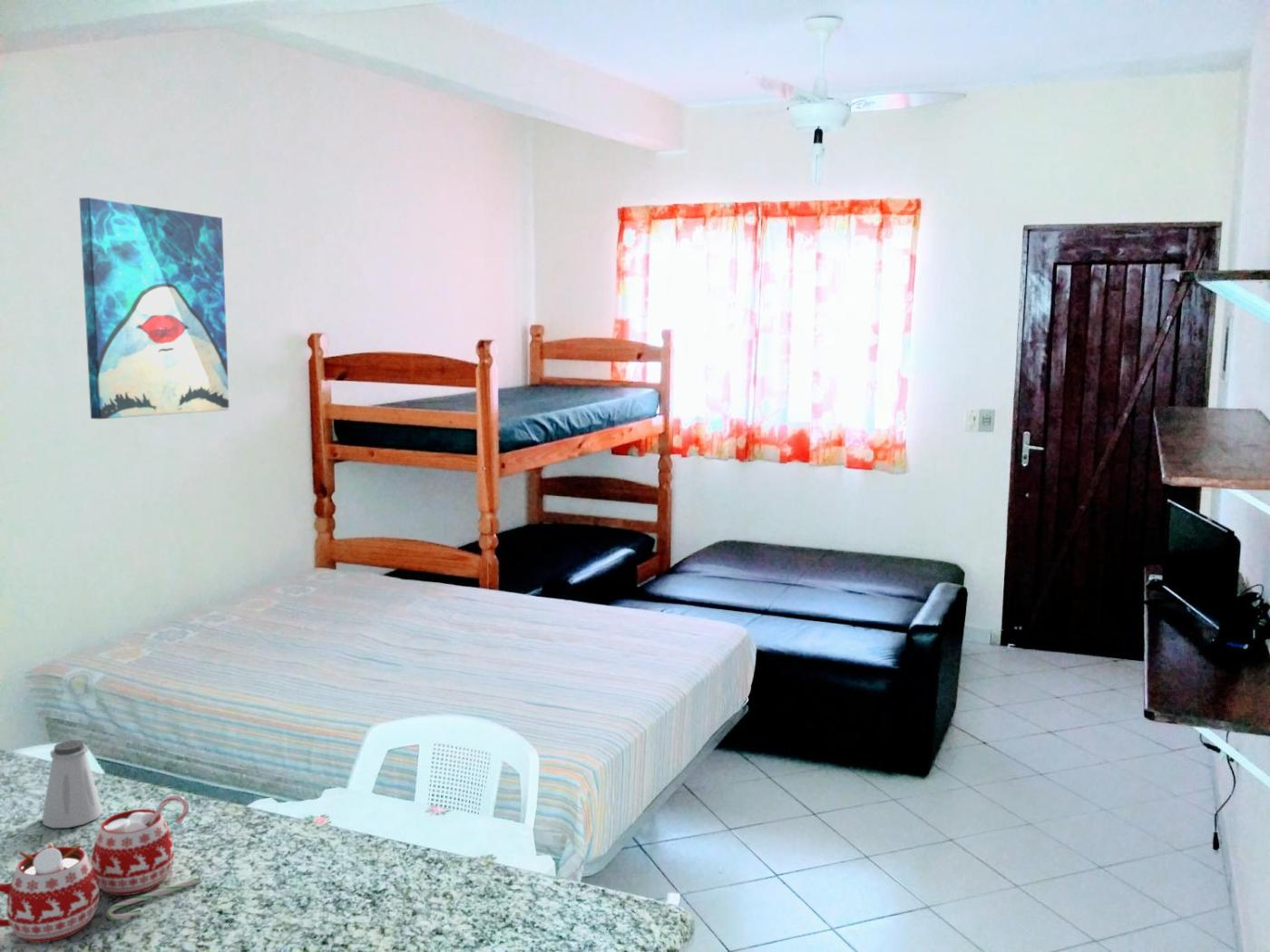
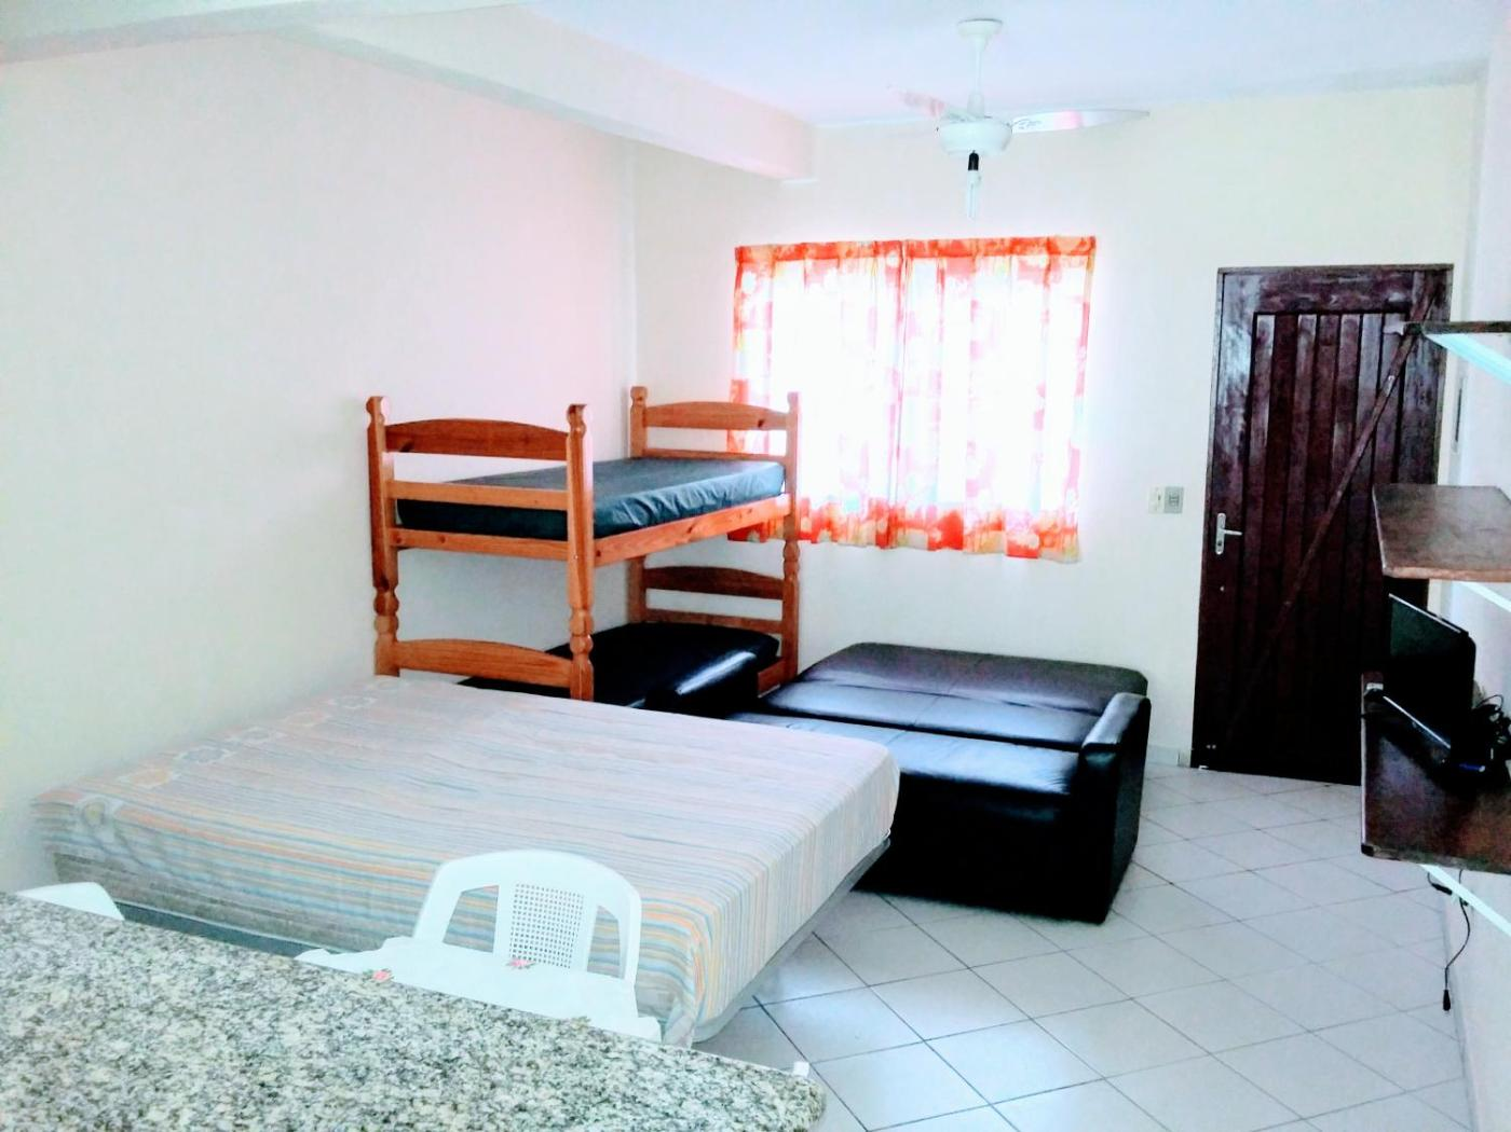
- saltshaker [42,739,104,829]
- mug [0,794,201,943]
- wall art [78,197,230,420]
